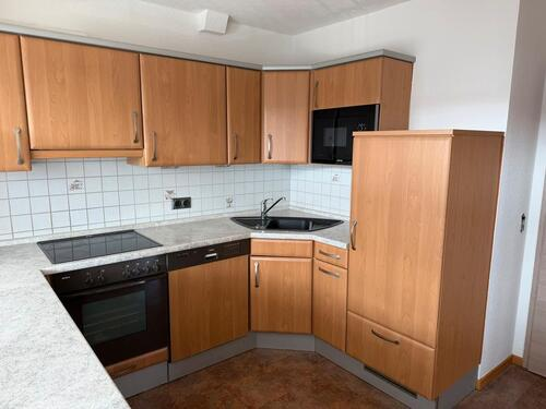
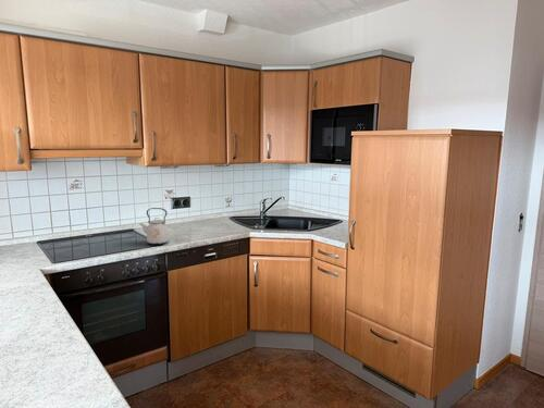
+ kettle [138,207,170,246]
